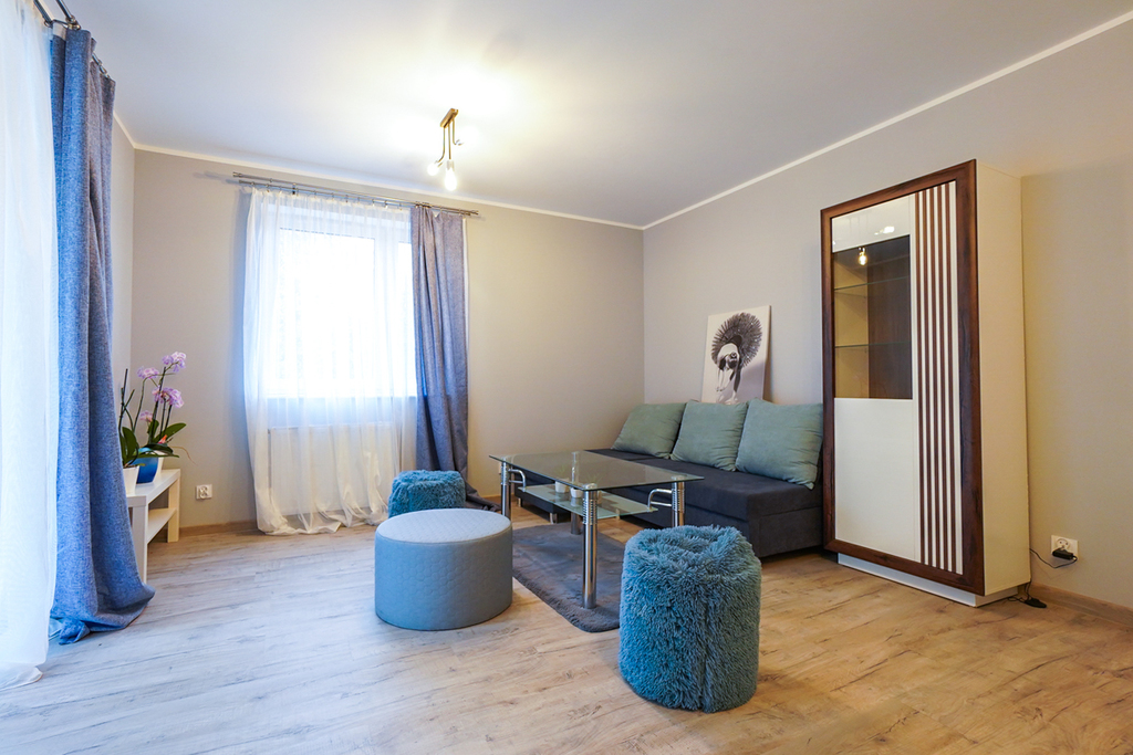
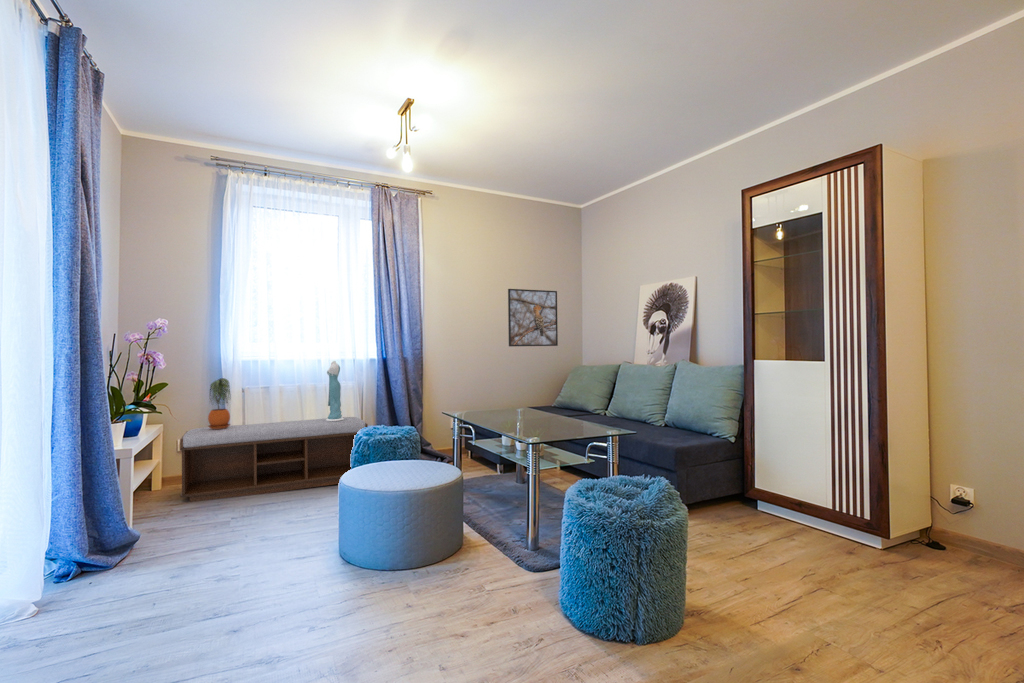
+ potted plant [207,377,232,429]
+ dress [325,360,344,421]
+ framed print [507,288,559,347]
+ bench [179,416,369,502]
